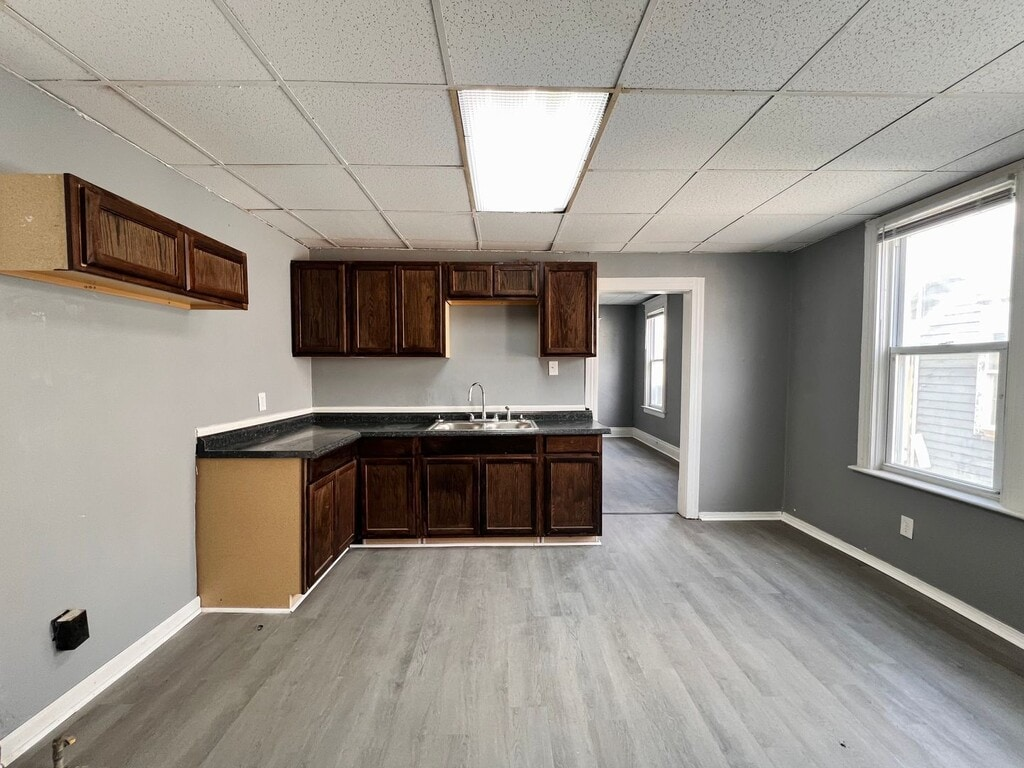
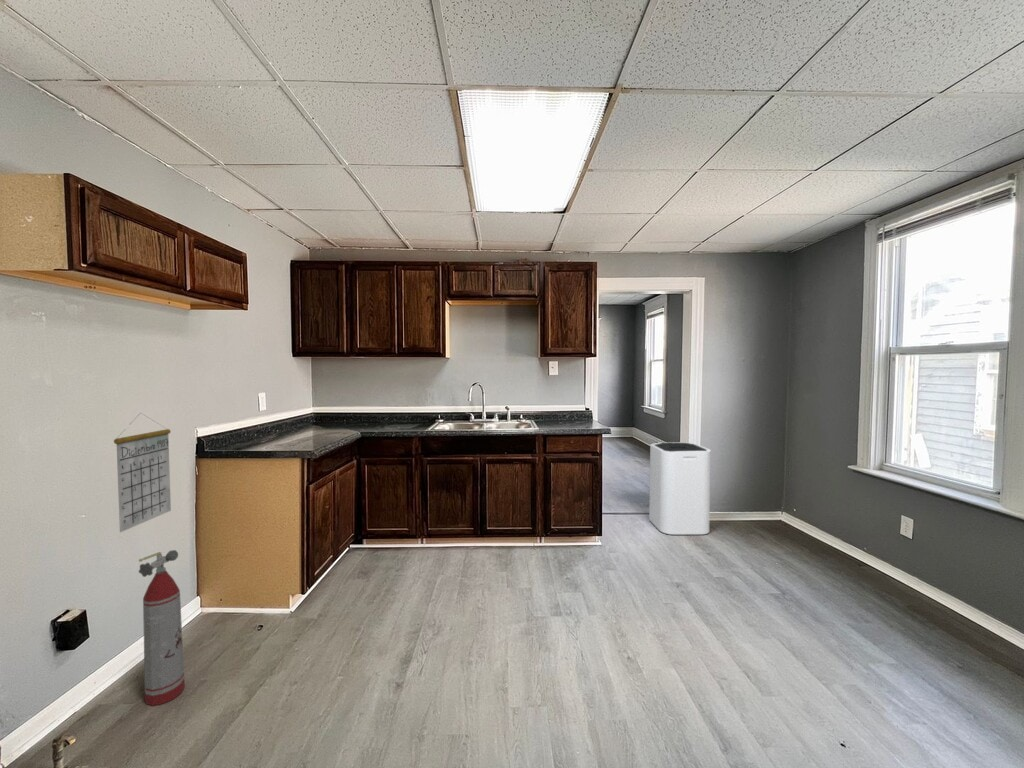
+ calendar [113,412,172,533]
+ fire extinguisher [138,549,186,707]
+ trash can [648,441,712,536]
